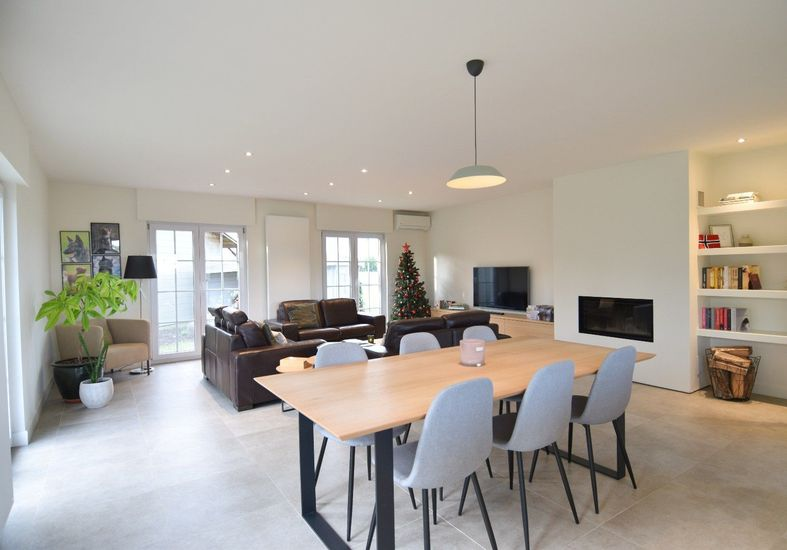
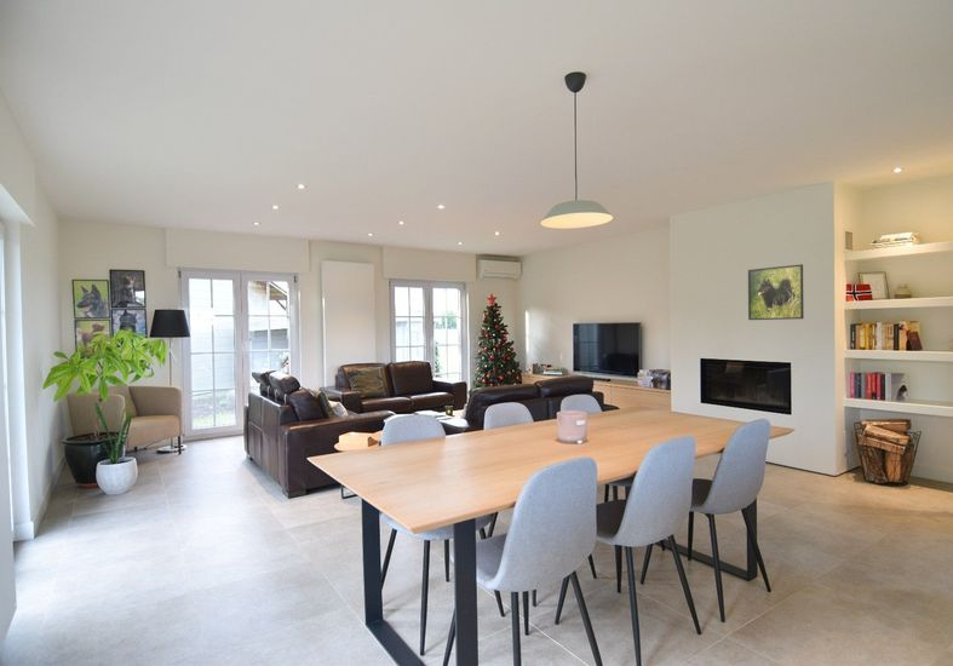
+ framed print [747,263,805,321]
